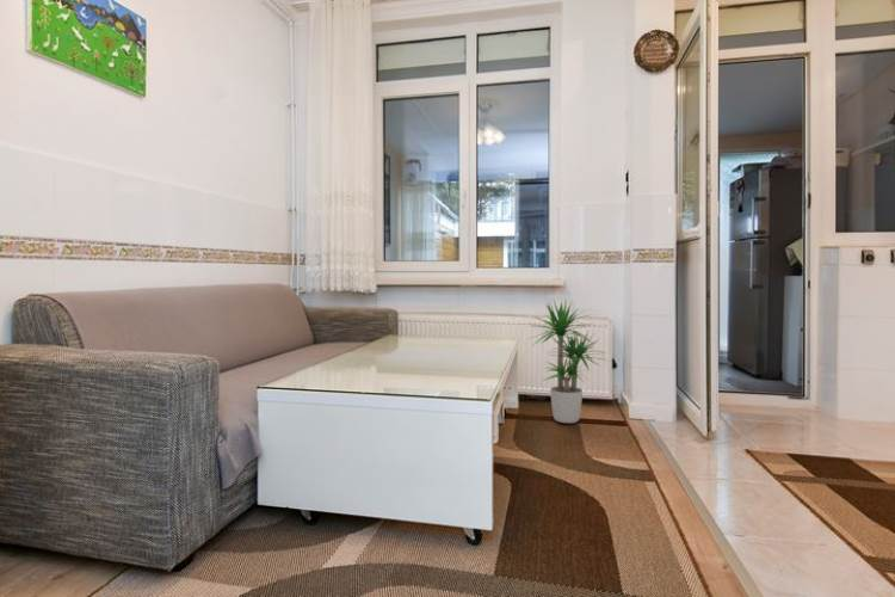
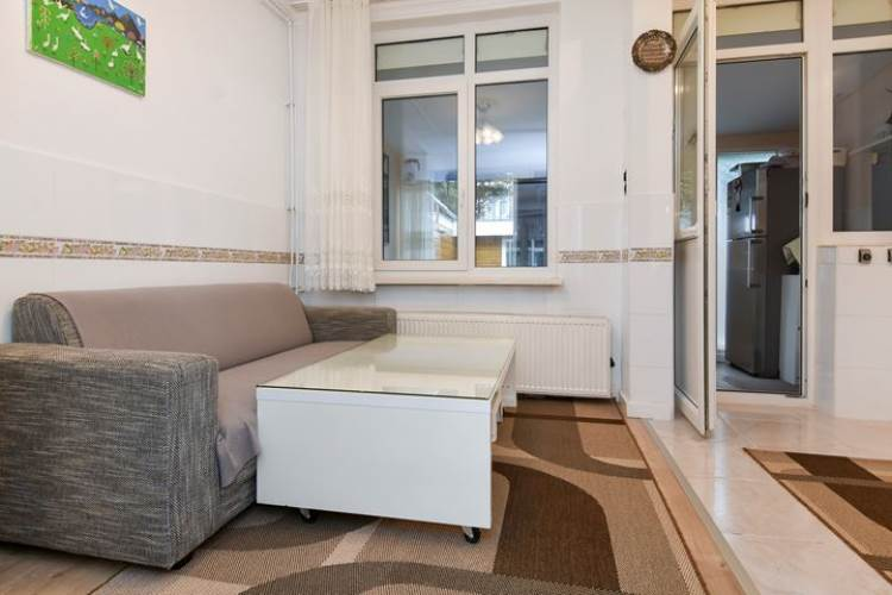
- potted plant [527,296,610,424]
